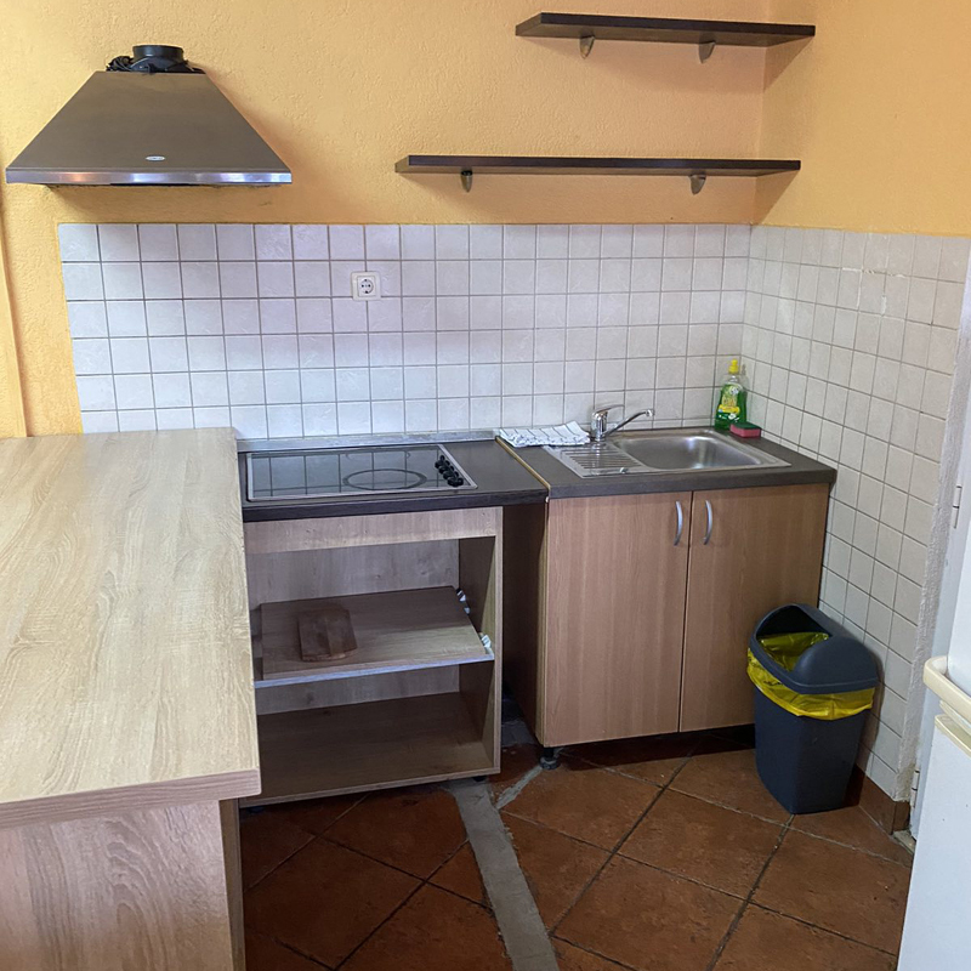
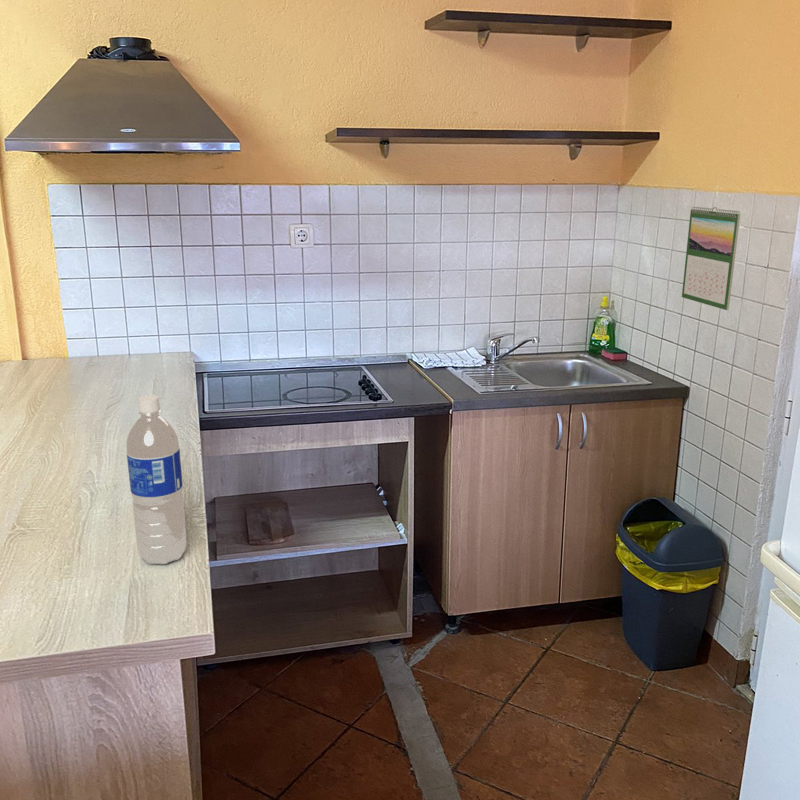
+ calendar [681,206,741,311]
+ water bottle [126,394,187,565]
